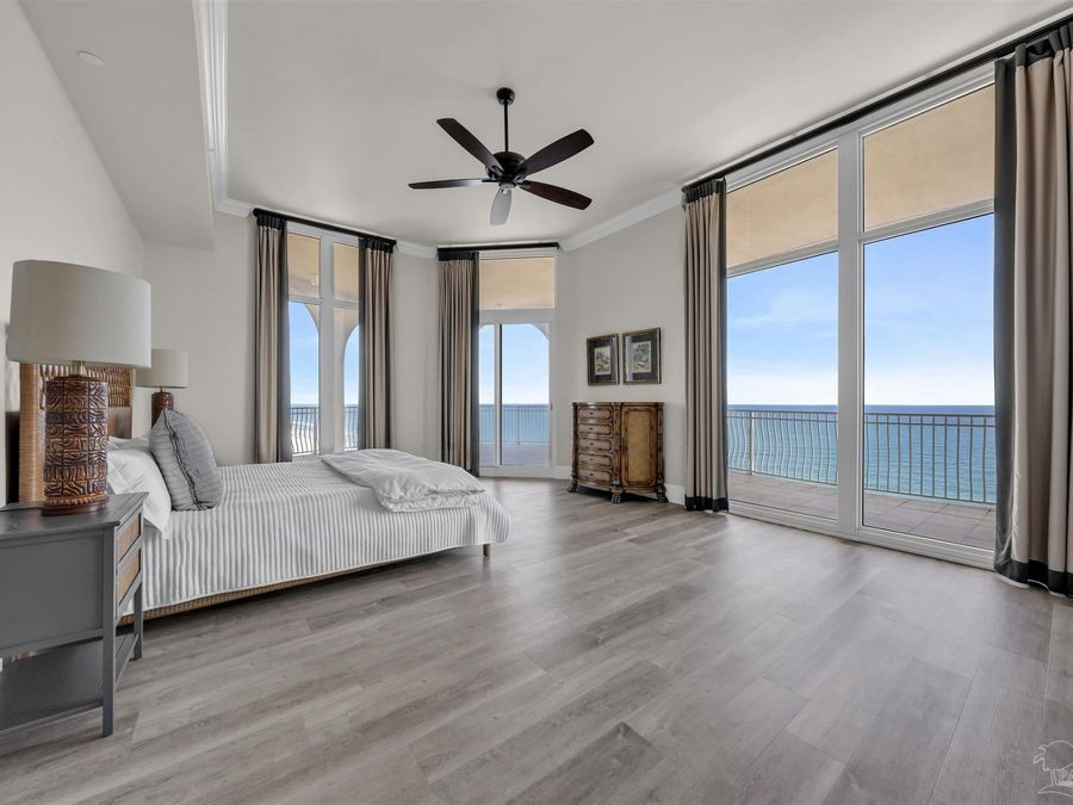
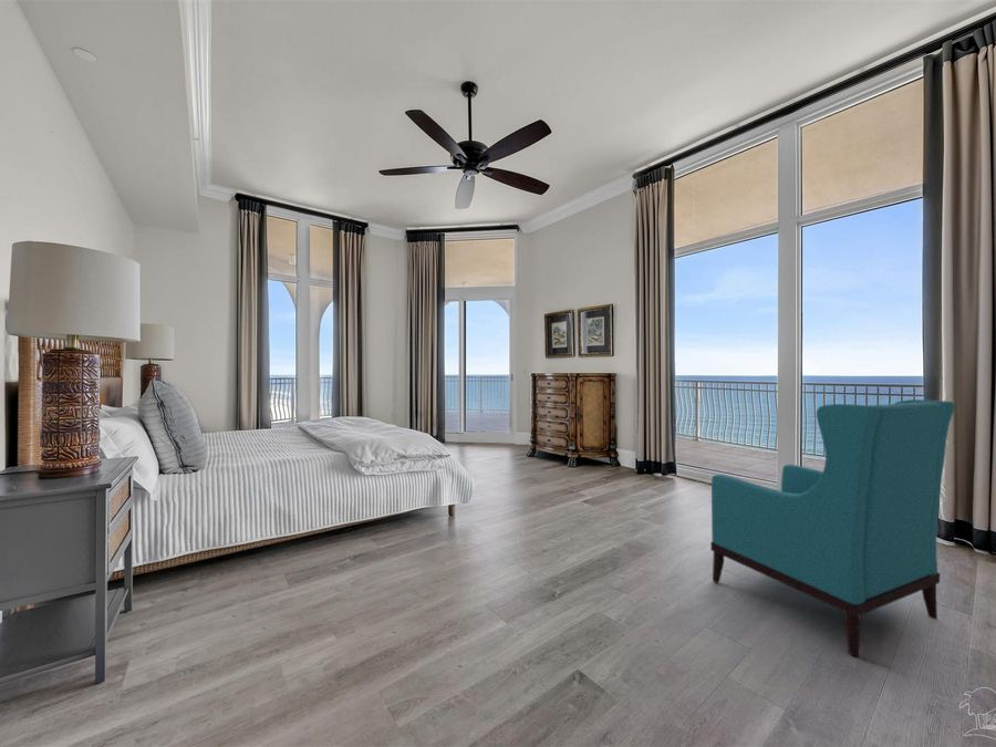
+ armchair [709,398,956,657]
